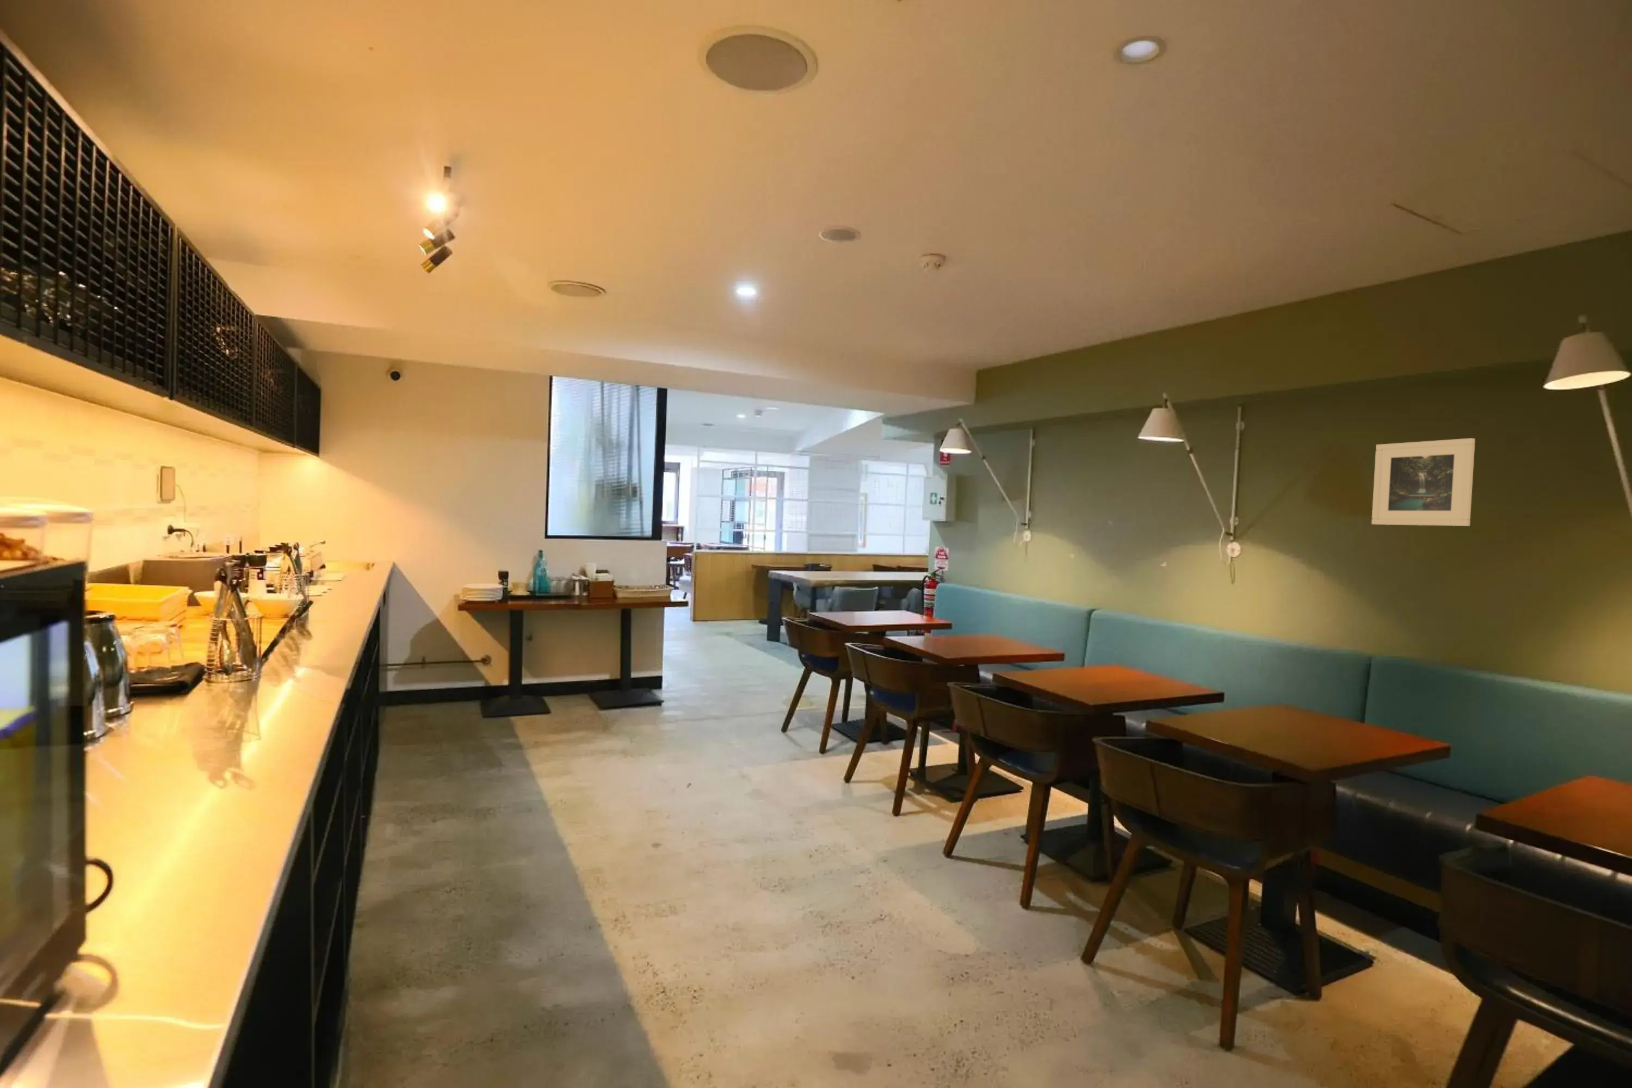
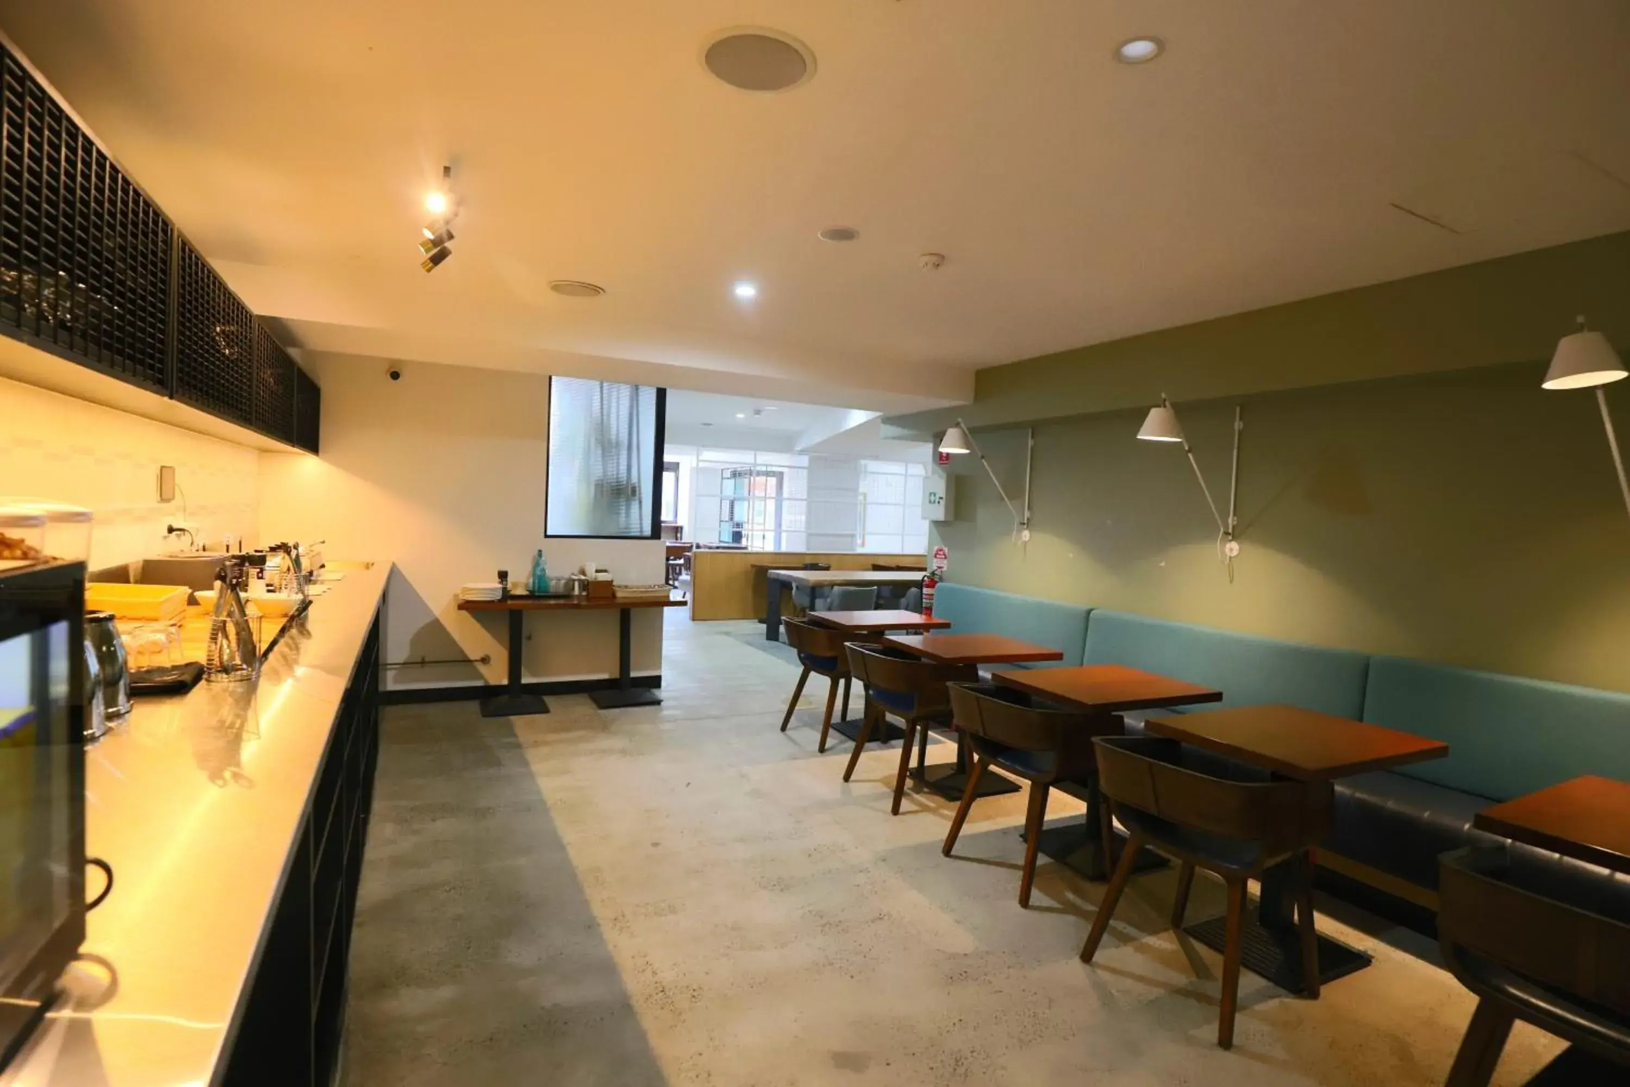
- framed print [1371,437,1475,527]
